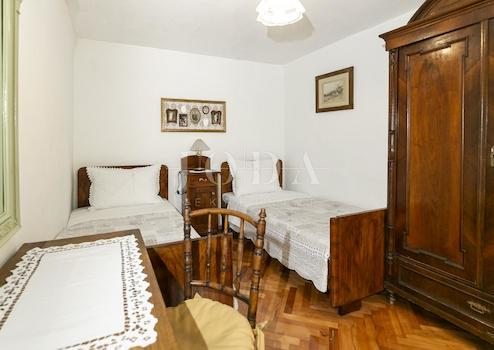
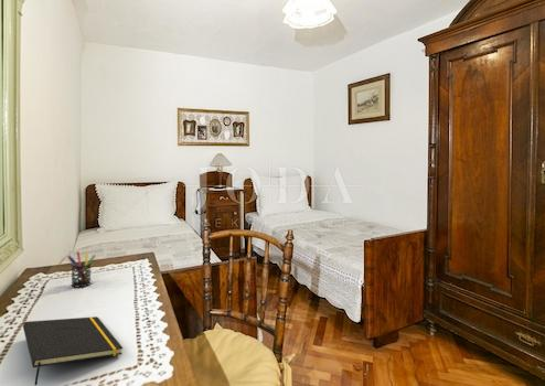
+ pen holder [66,250,96,288]
+ notepad [22,315,124,386]
